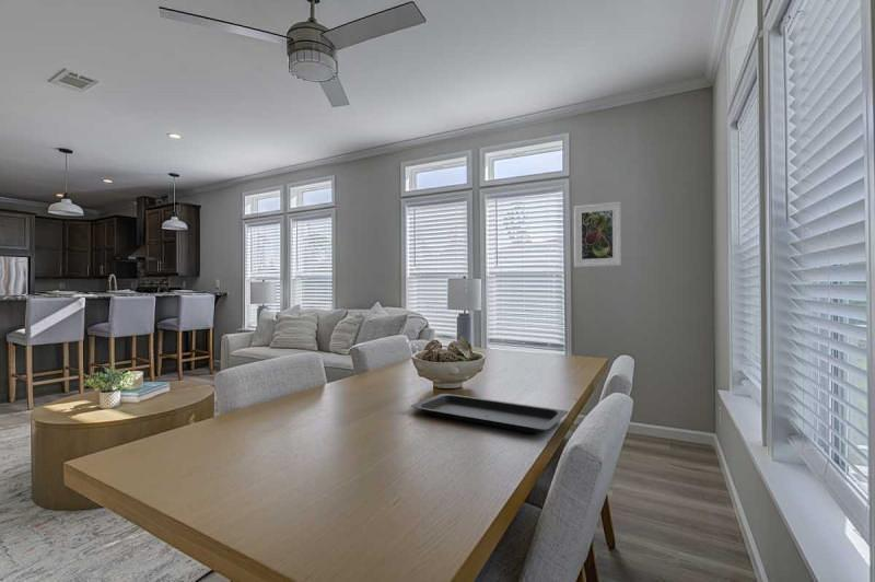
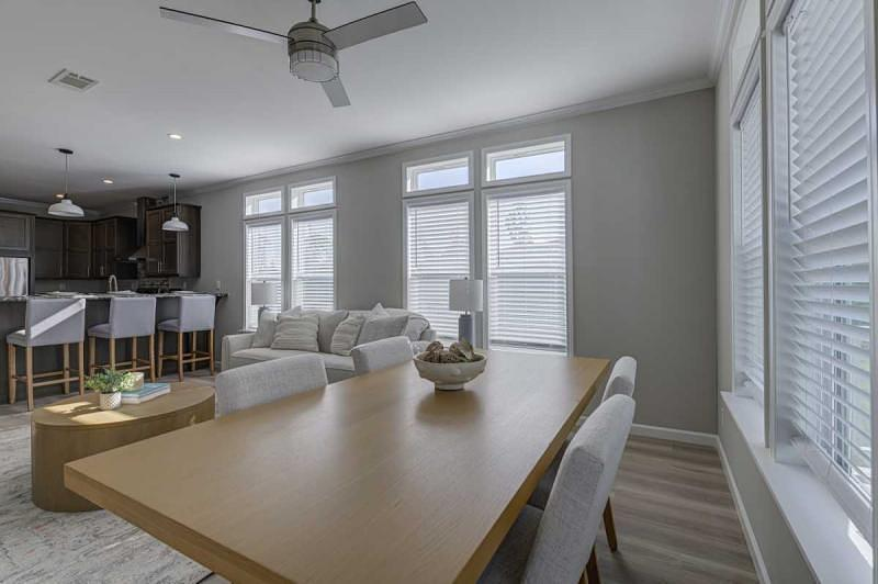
- serving tray [409,393,570,434]
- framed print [573,200,622,268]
